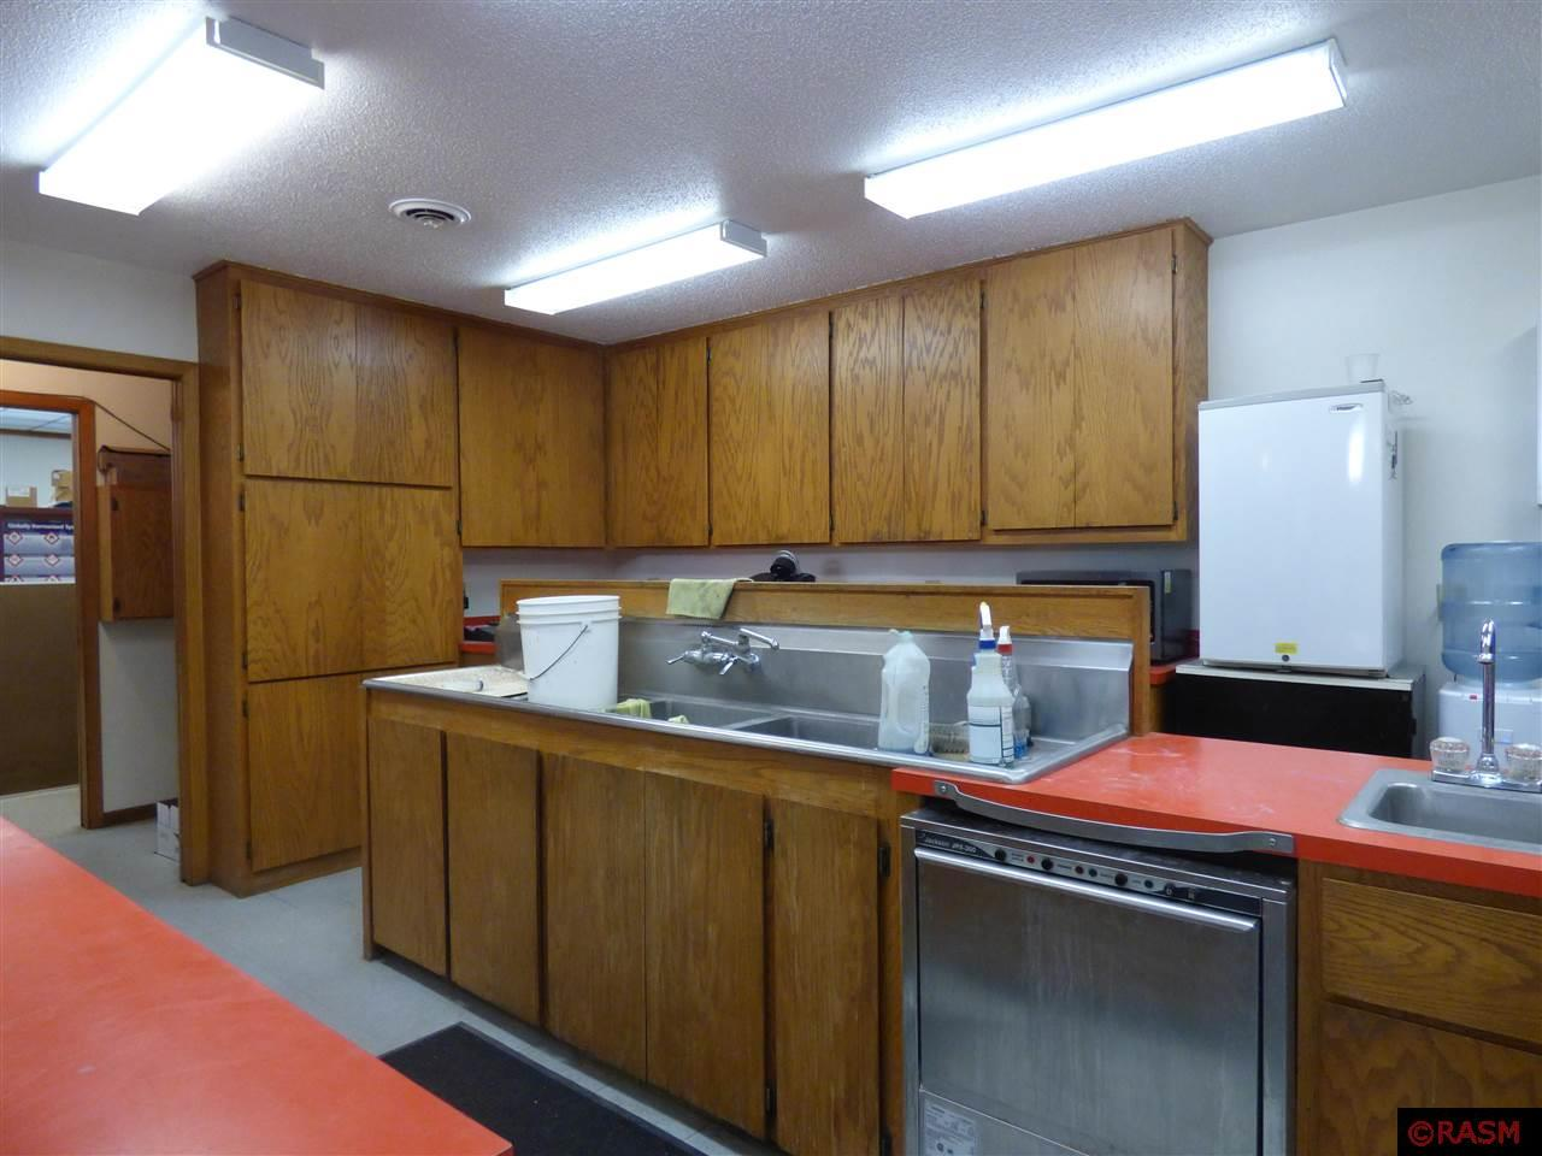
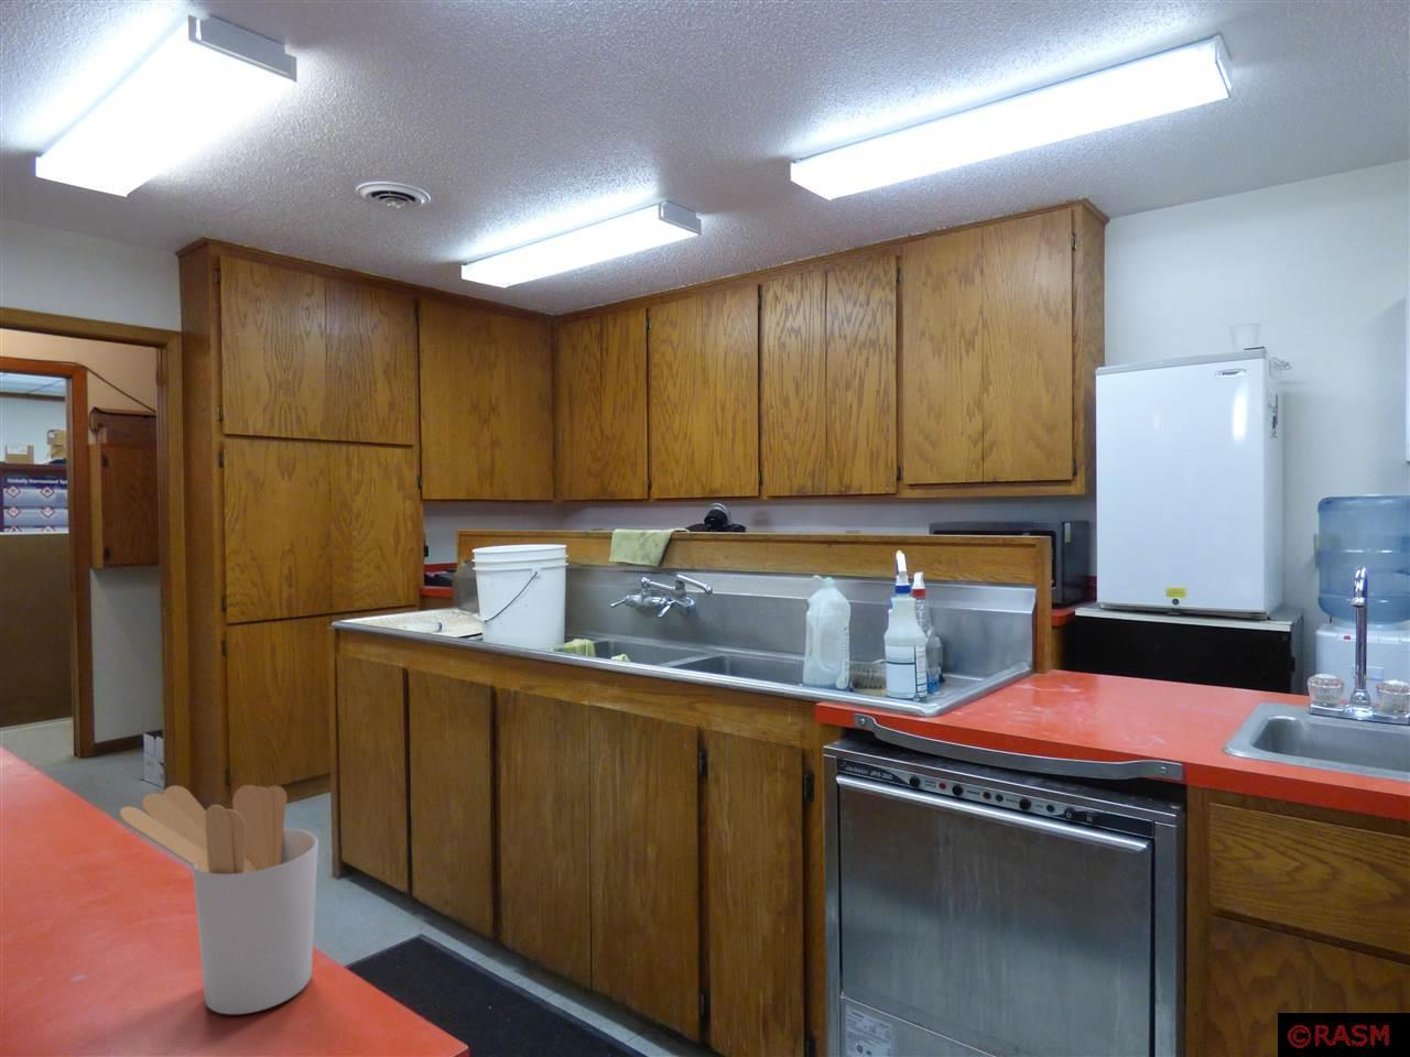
+ utensil holder [118,784,320,1015]
